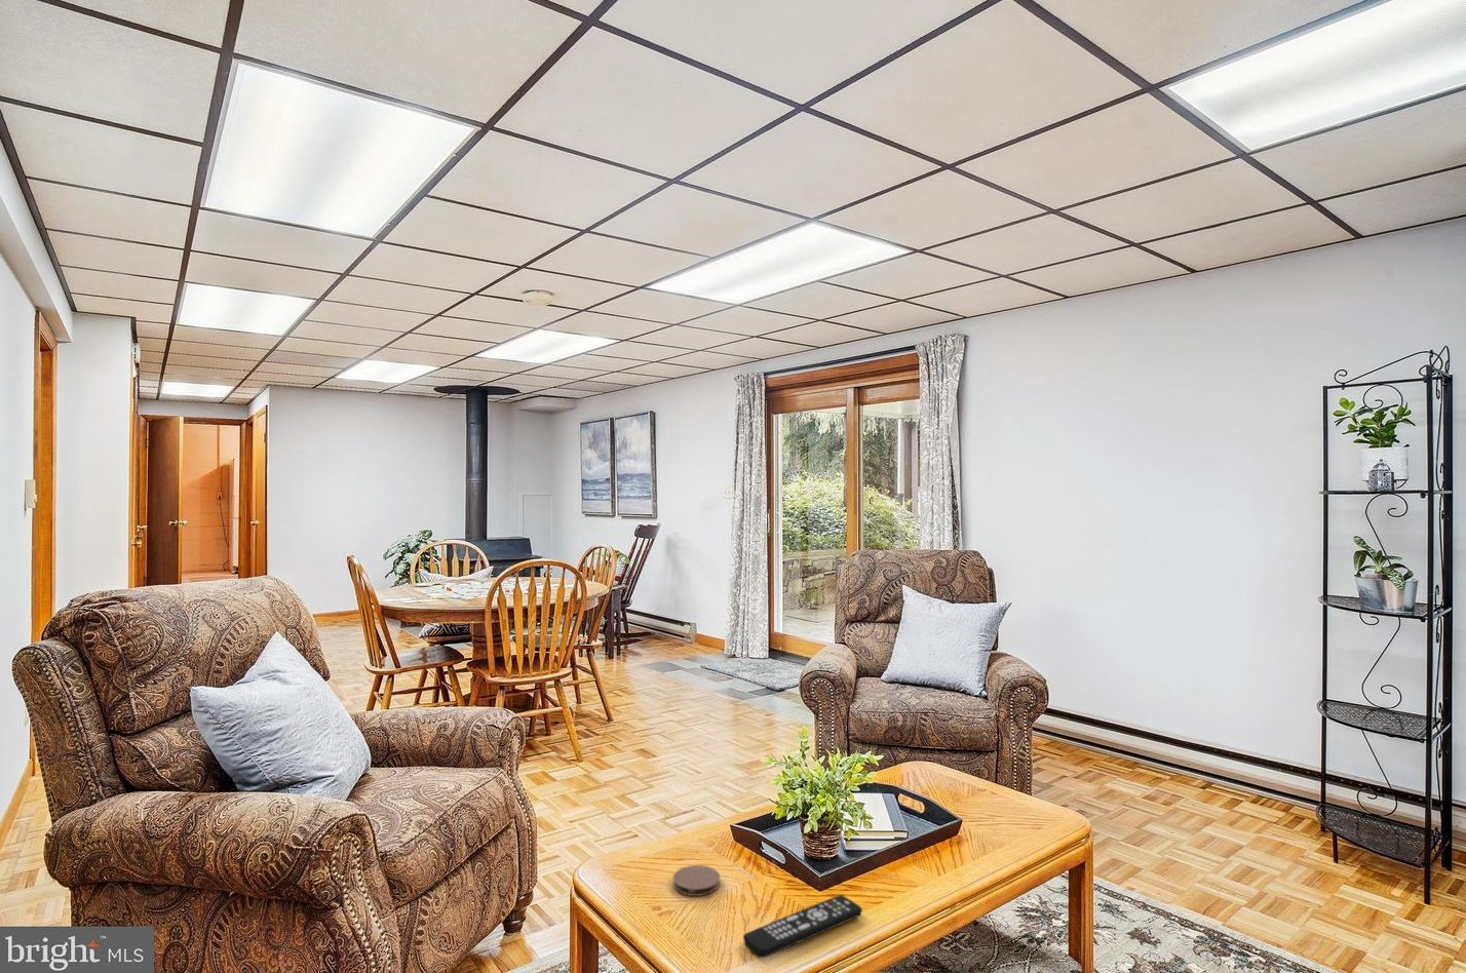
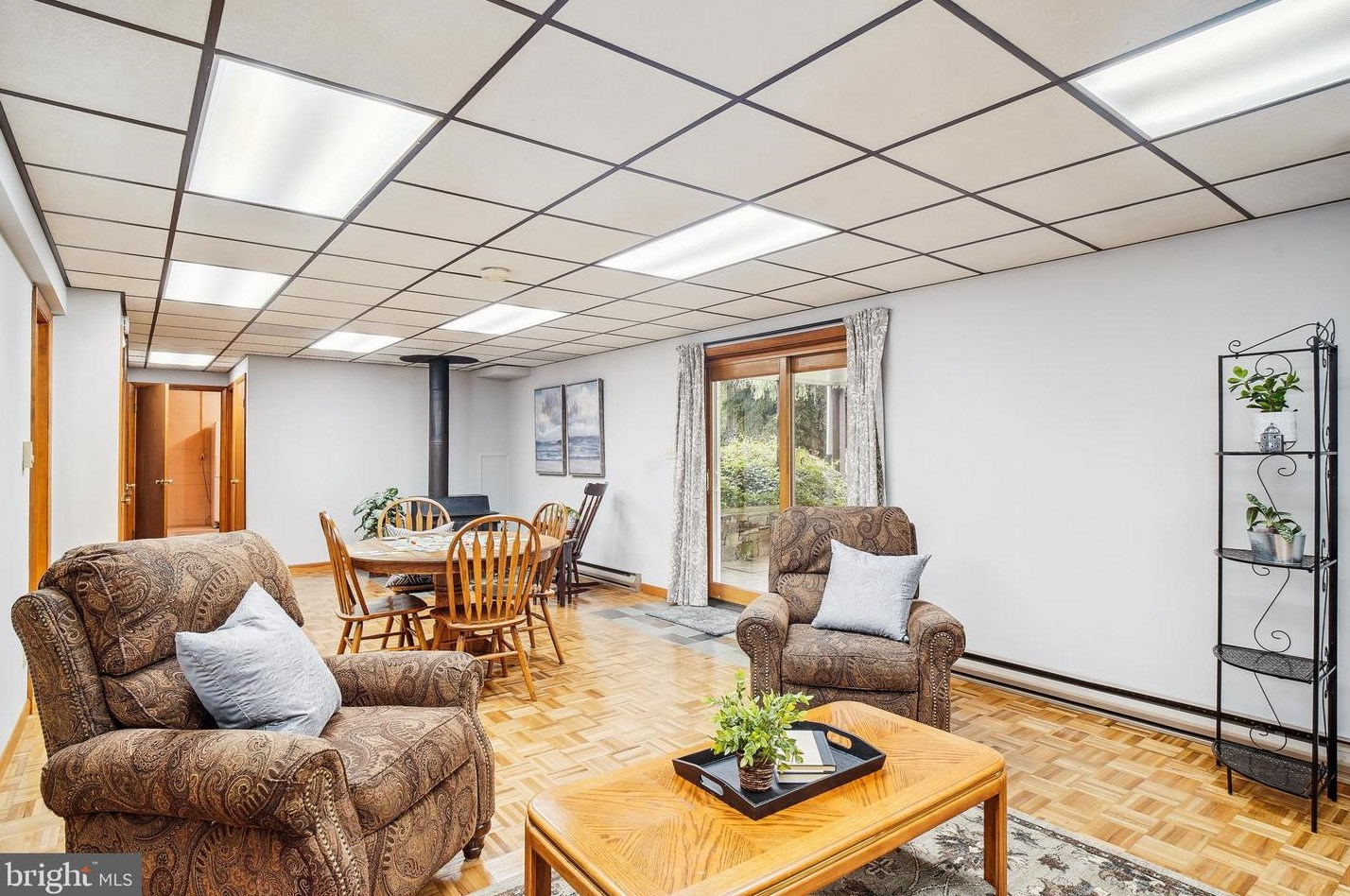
- coaster [672,864,721,897]
- remote control [743,894,863,960]
